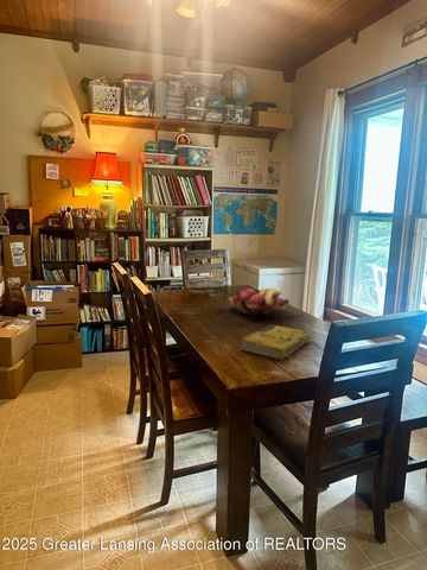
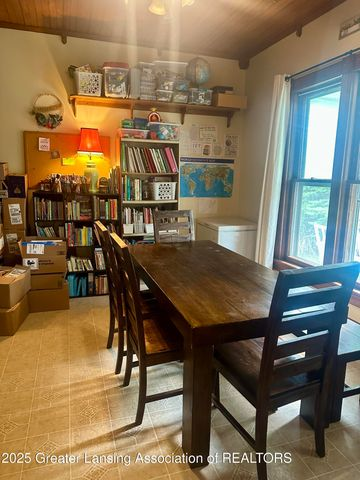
- book [240,324,310,361]
- fruit basket [227,286,292,318]
